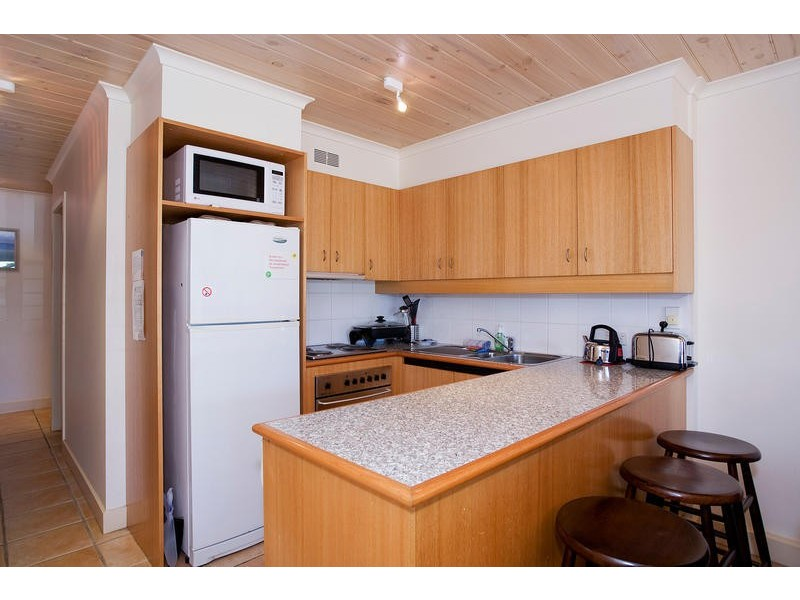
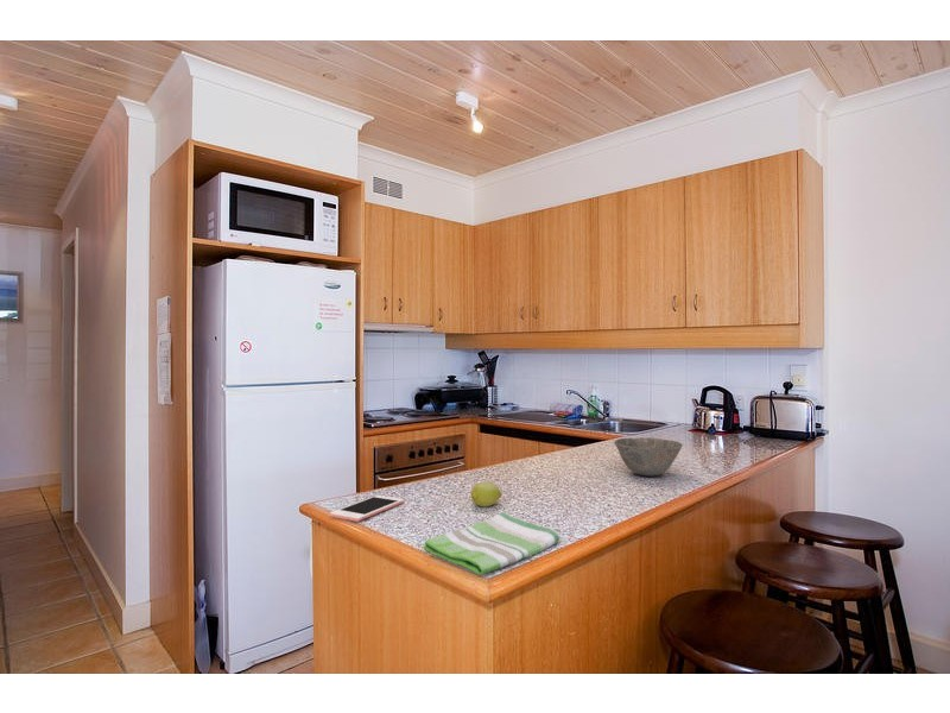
+ dish towel [423,511,562,576]
+ bowl [614,436,684,478]
+ fruit [470,481,504,507]
+ cell phone [329,494,405,523]
